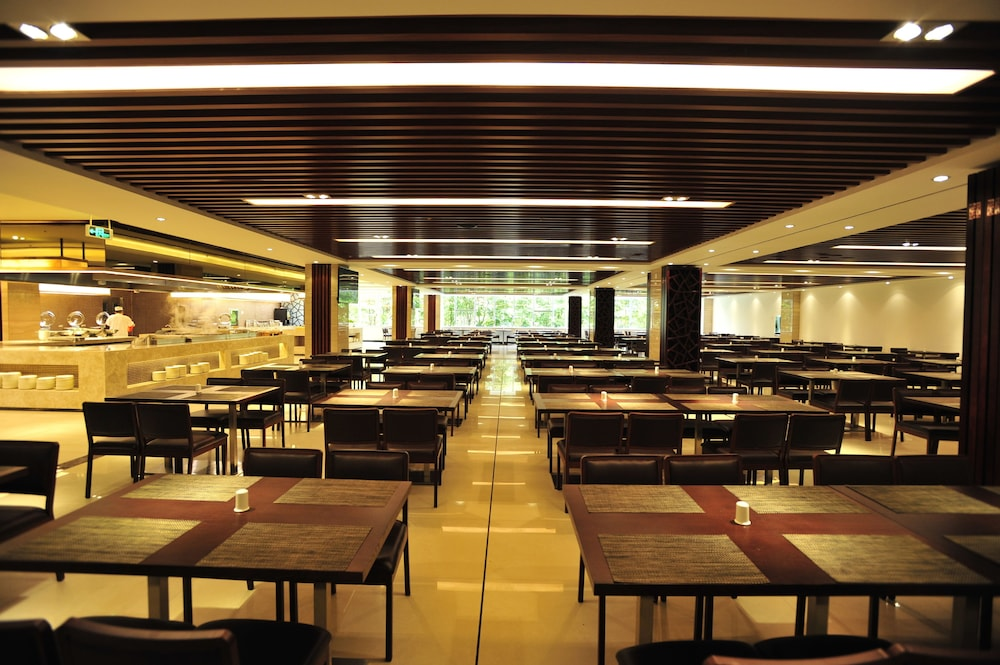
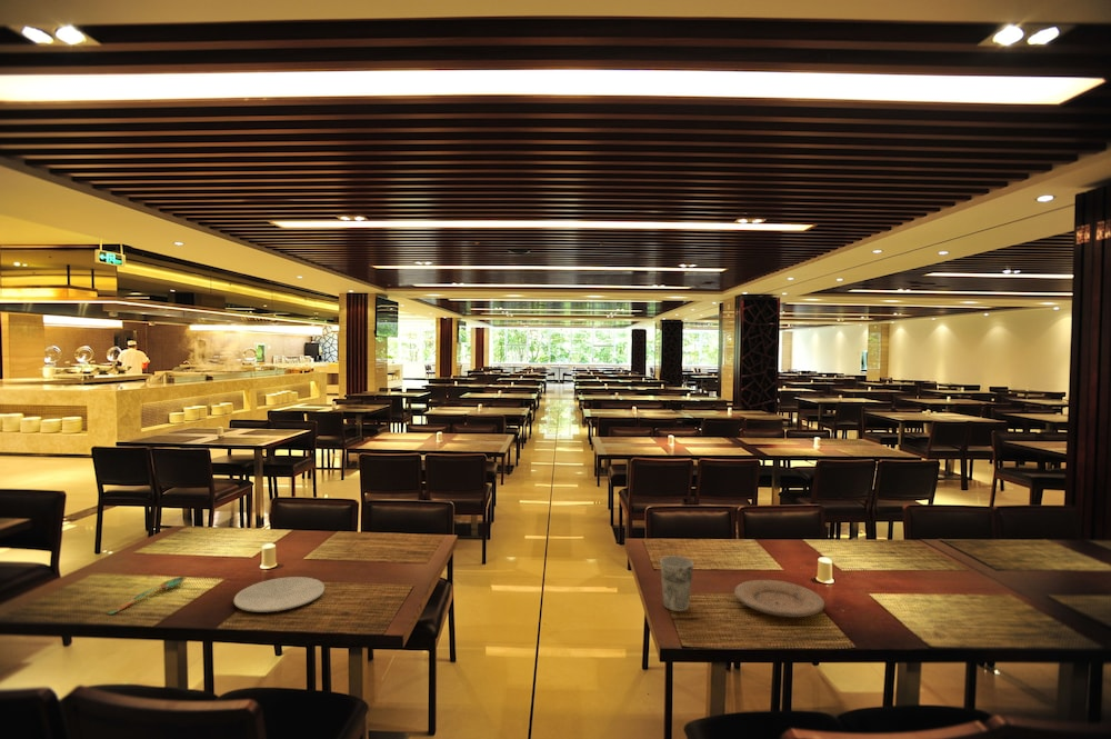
+ cup [659,555,694,612]
+ plate [232,576,326,613]
+ plate [733,579,825,618]
+ spoon [106,576,188,616]
